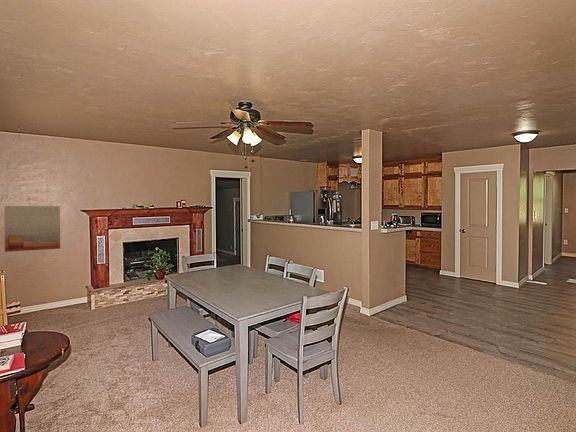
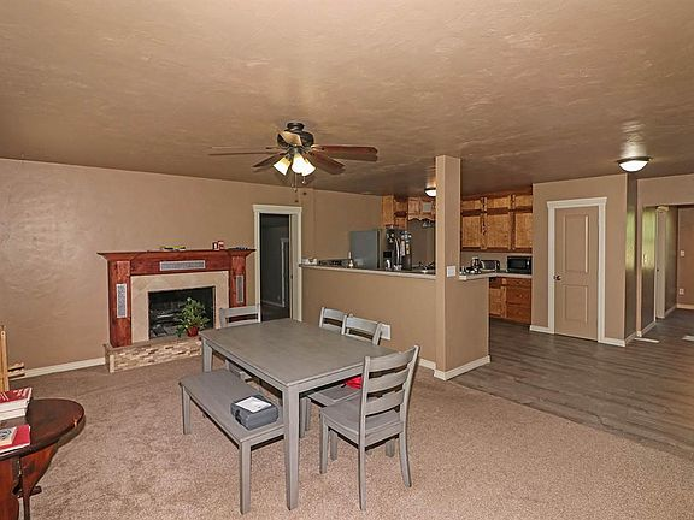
- wall art [3,205,61,253]
